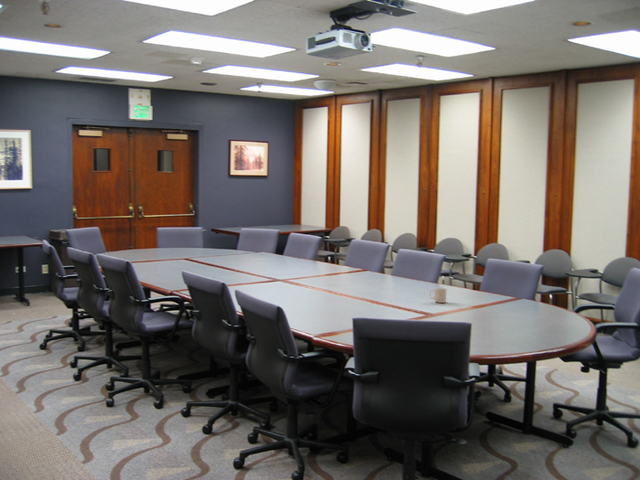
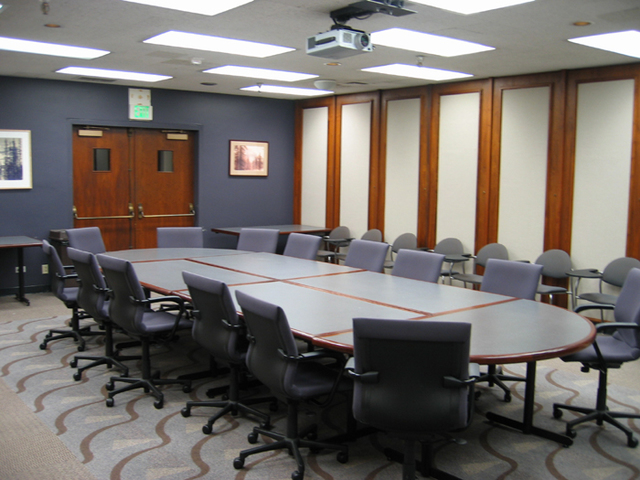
- cup [428,286,447,304]
